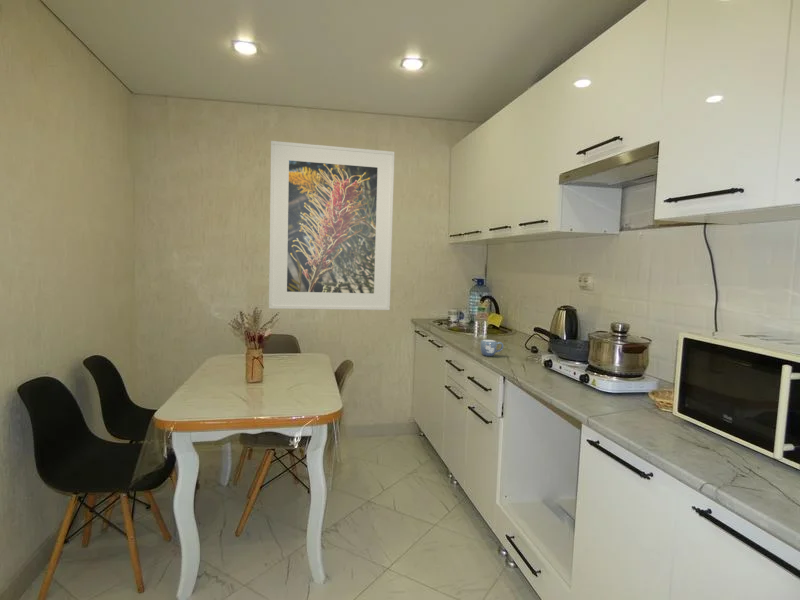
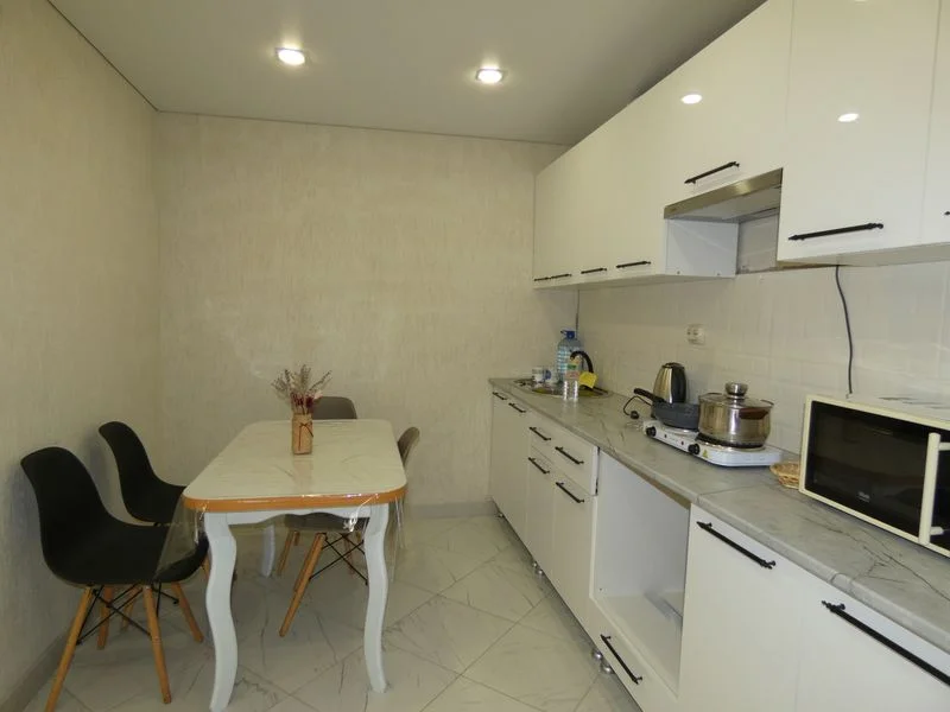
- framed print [268,140,396,311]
- mug [479,339,504,357]
